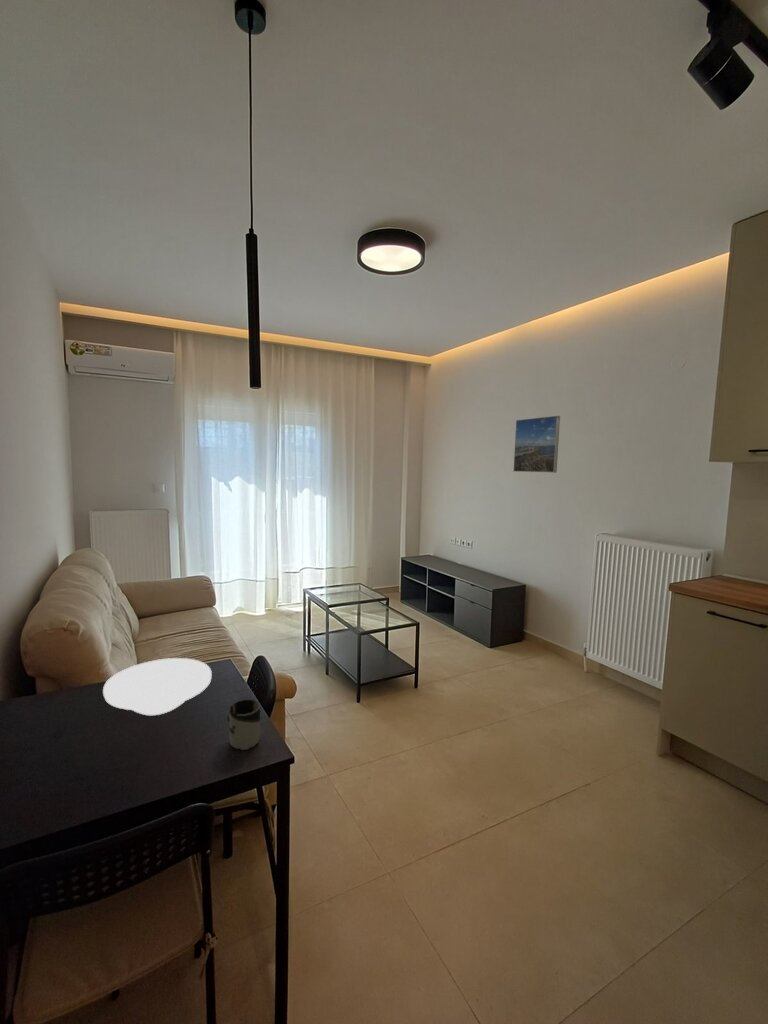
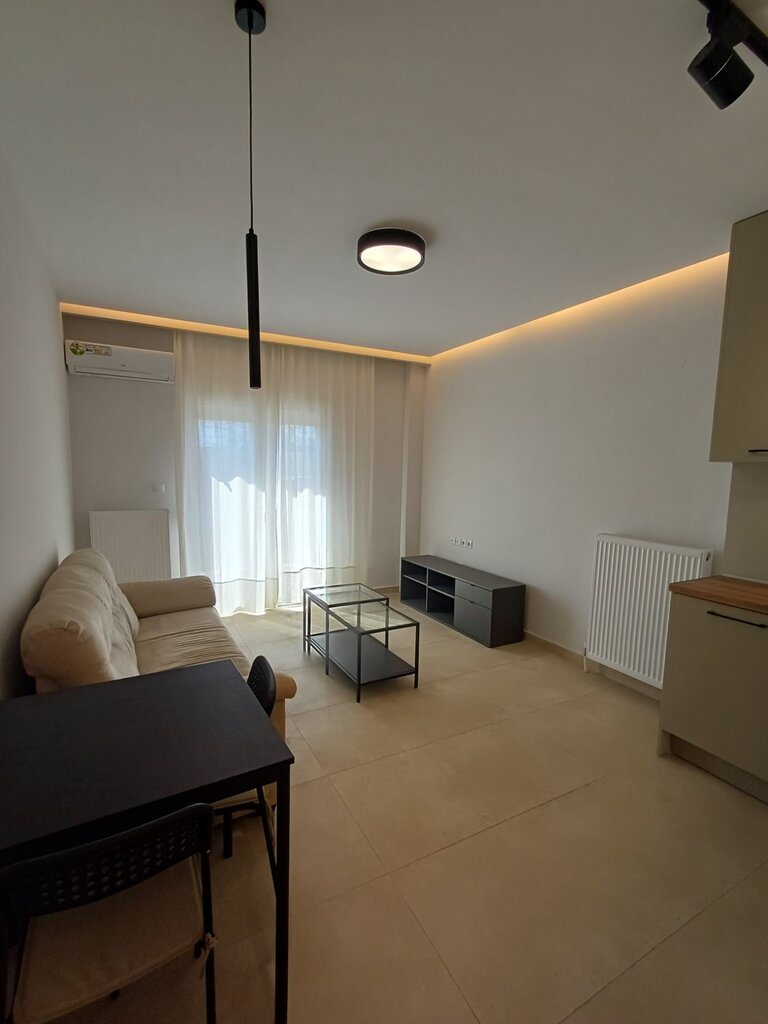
- plate [102,657,213,716]
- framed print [512,415,561,474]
- cup [225,699,261,751]
